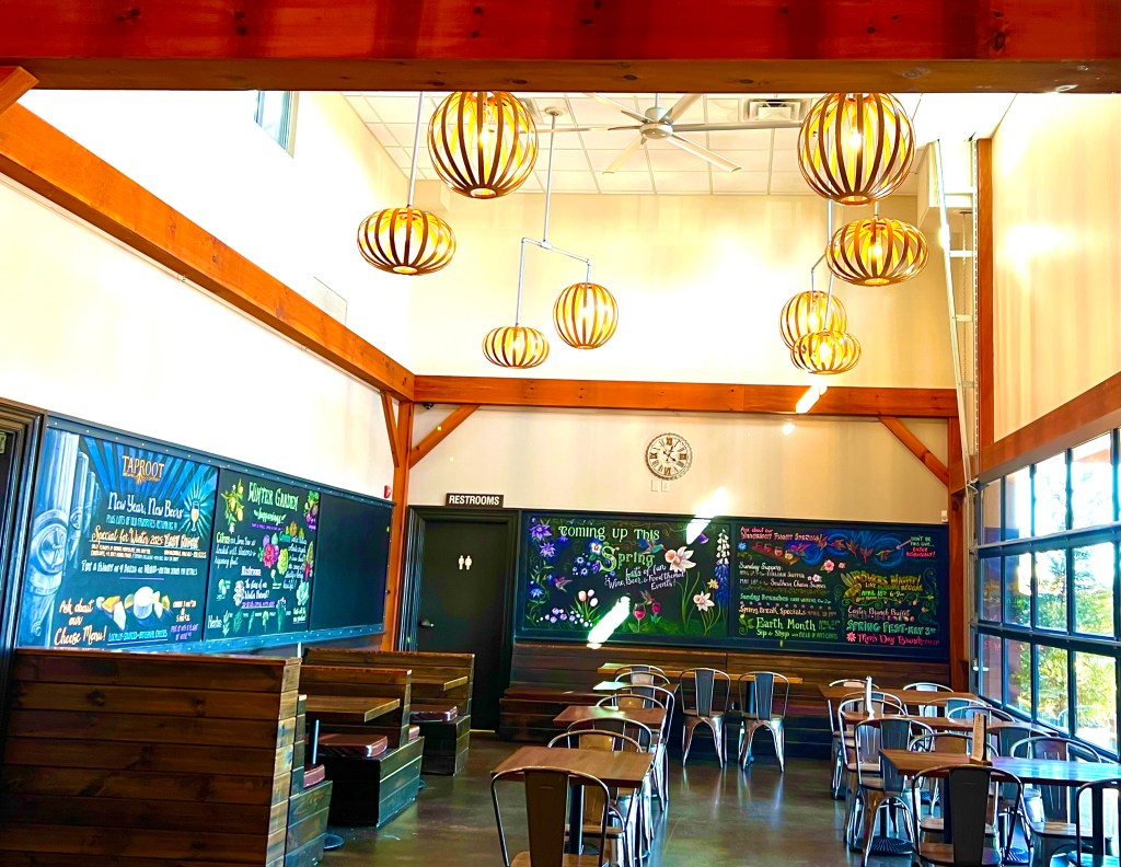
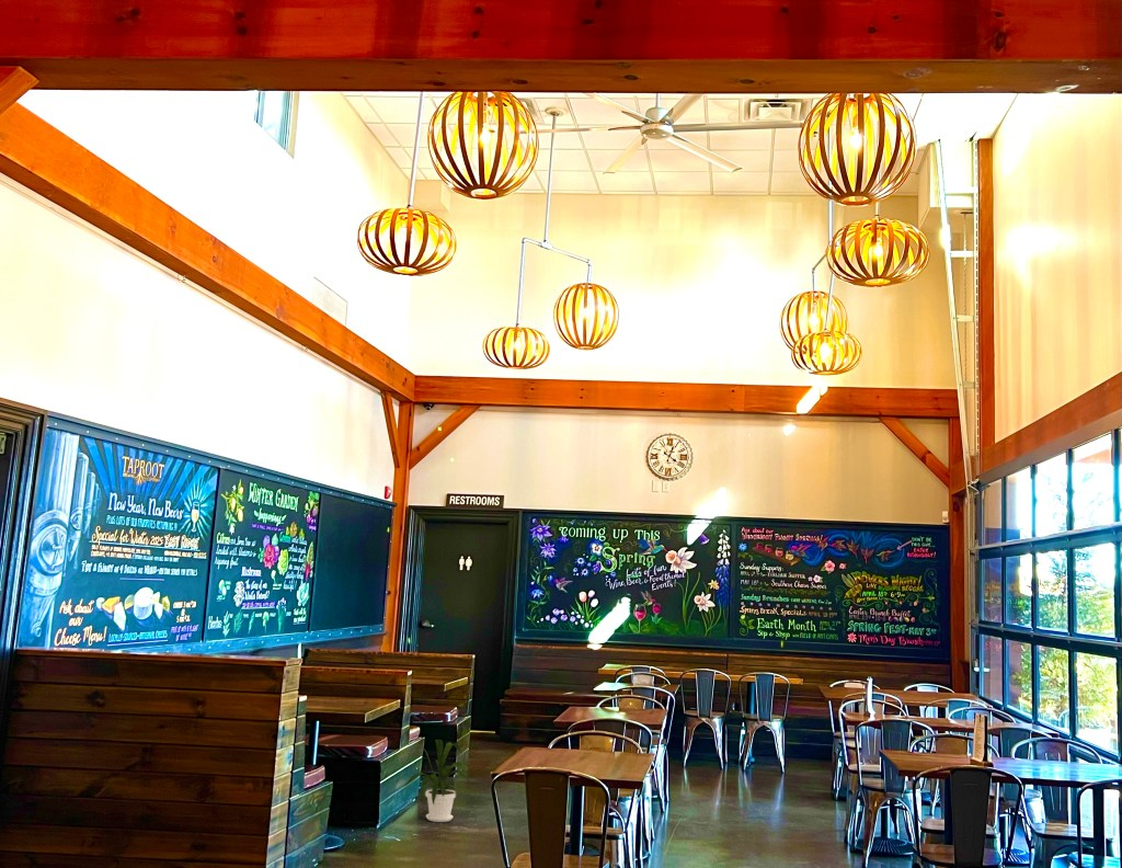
+ house plant [402,739,474,823]
